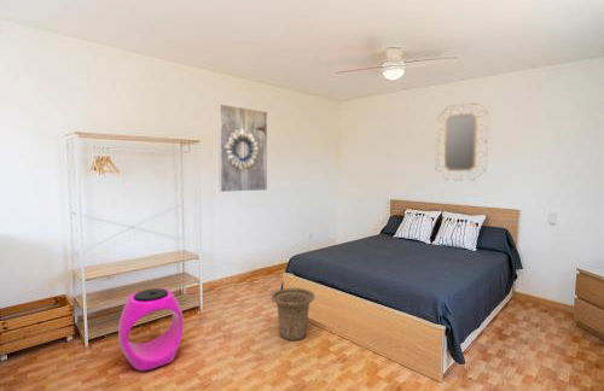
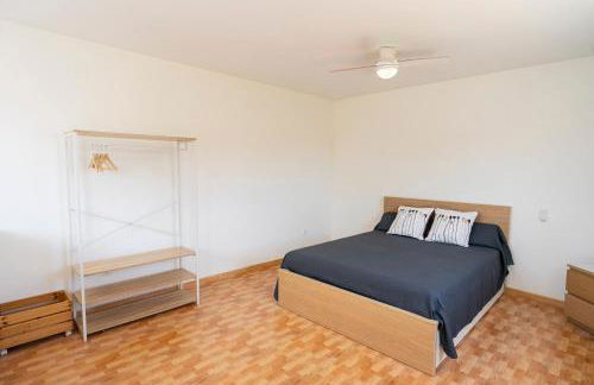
- home mirror [435,101,489,181]
- basket [271,287,315,342]
- stool [117,287,184,372]
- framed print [217,103,268,193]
